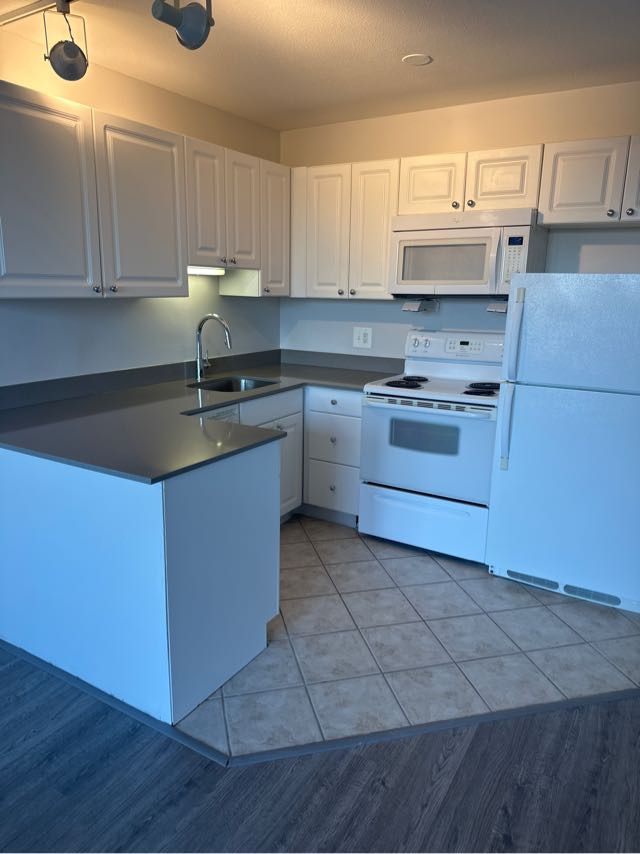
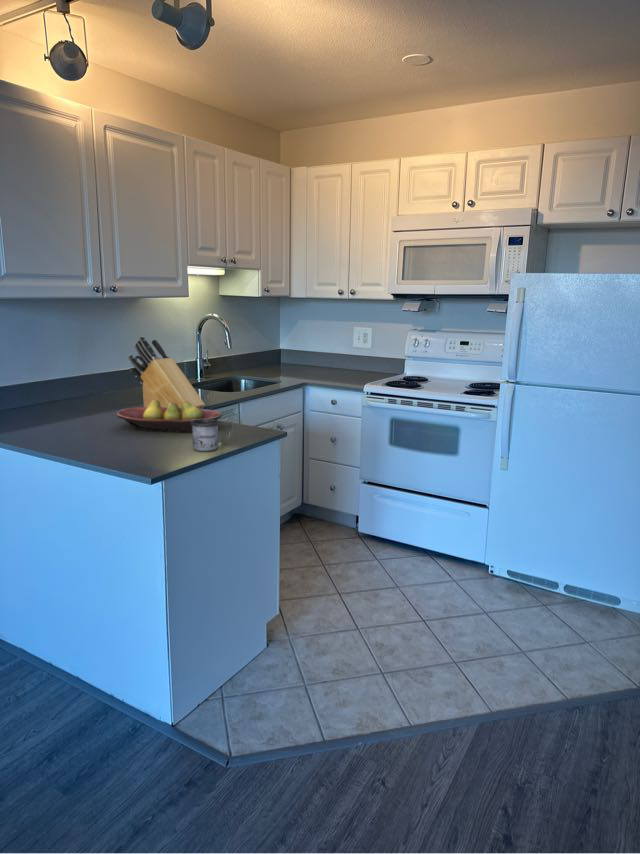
+ mug [191,419,220,452]
+ fruit bowl [116,399,223,433]
+ knife block [128,335,206,409]
